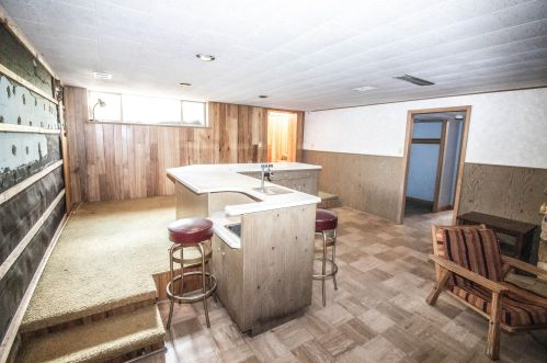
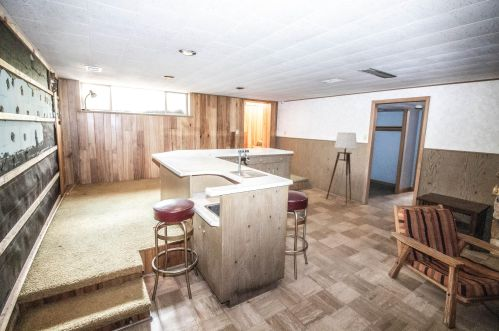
+ floor lamp [325,132,358,206]
